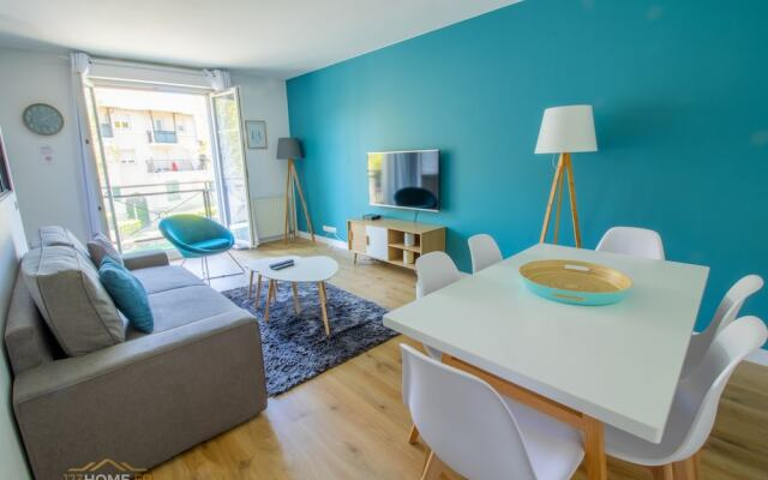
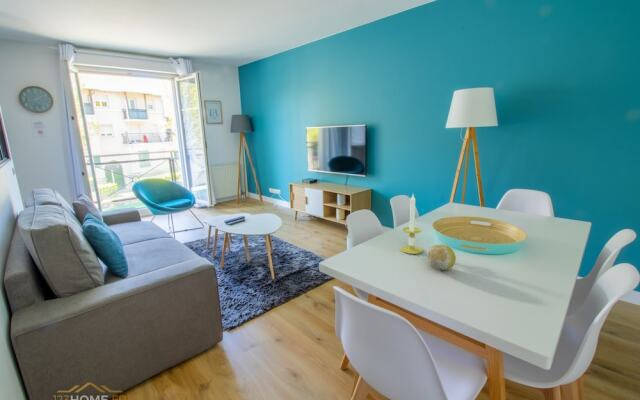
+ candle [399,194,424,255]
+ fruit [426,244,457,271]
